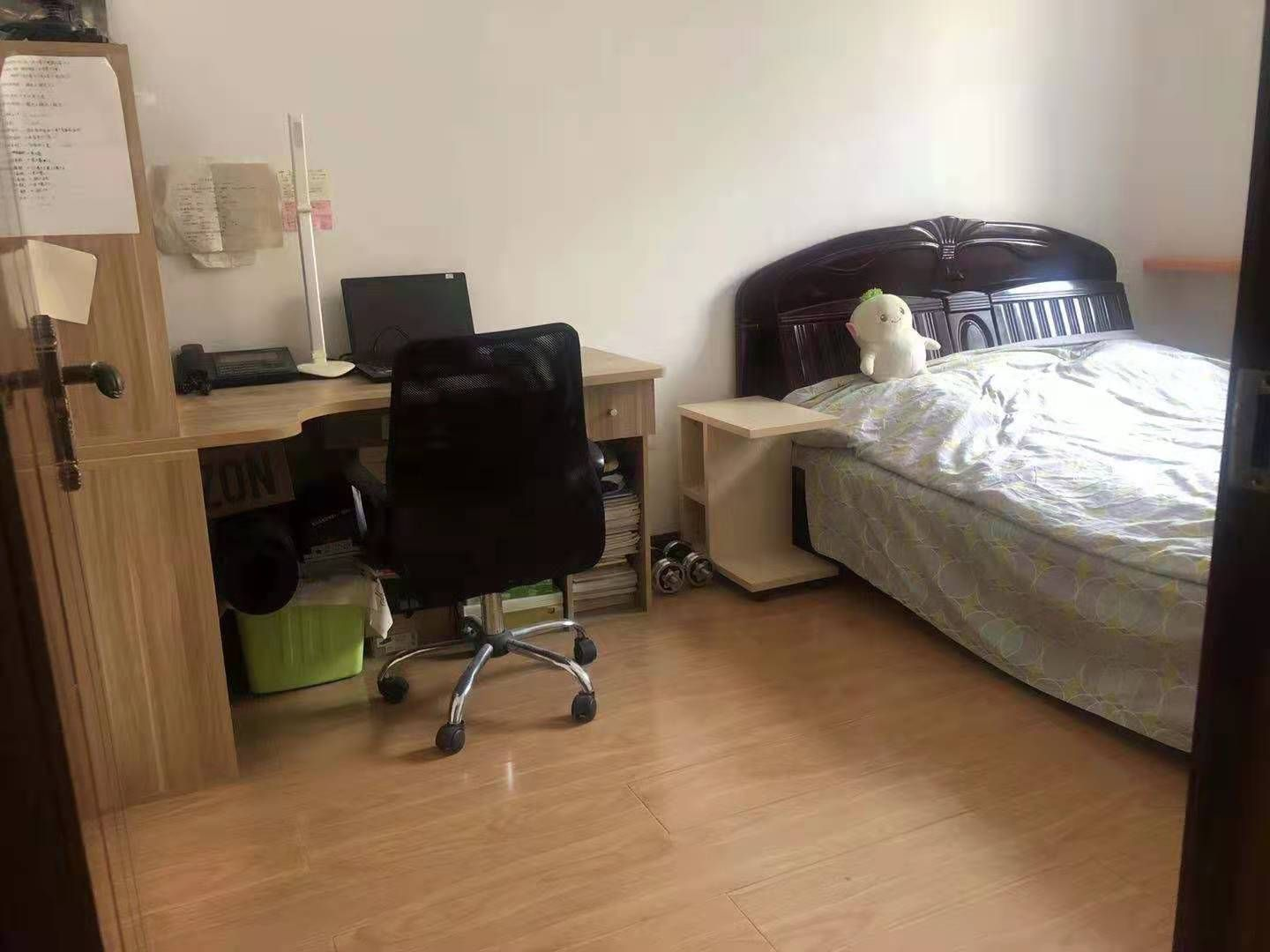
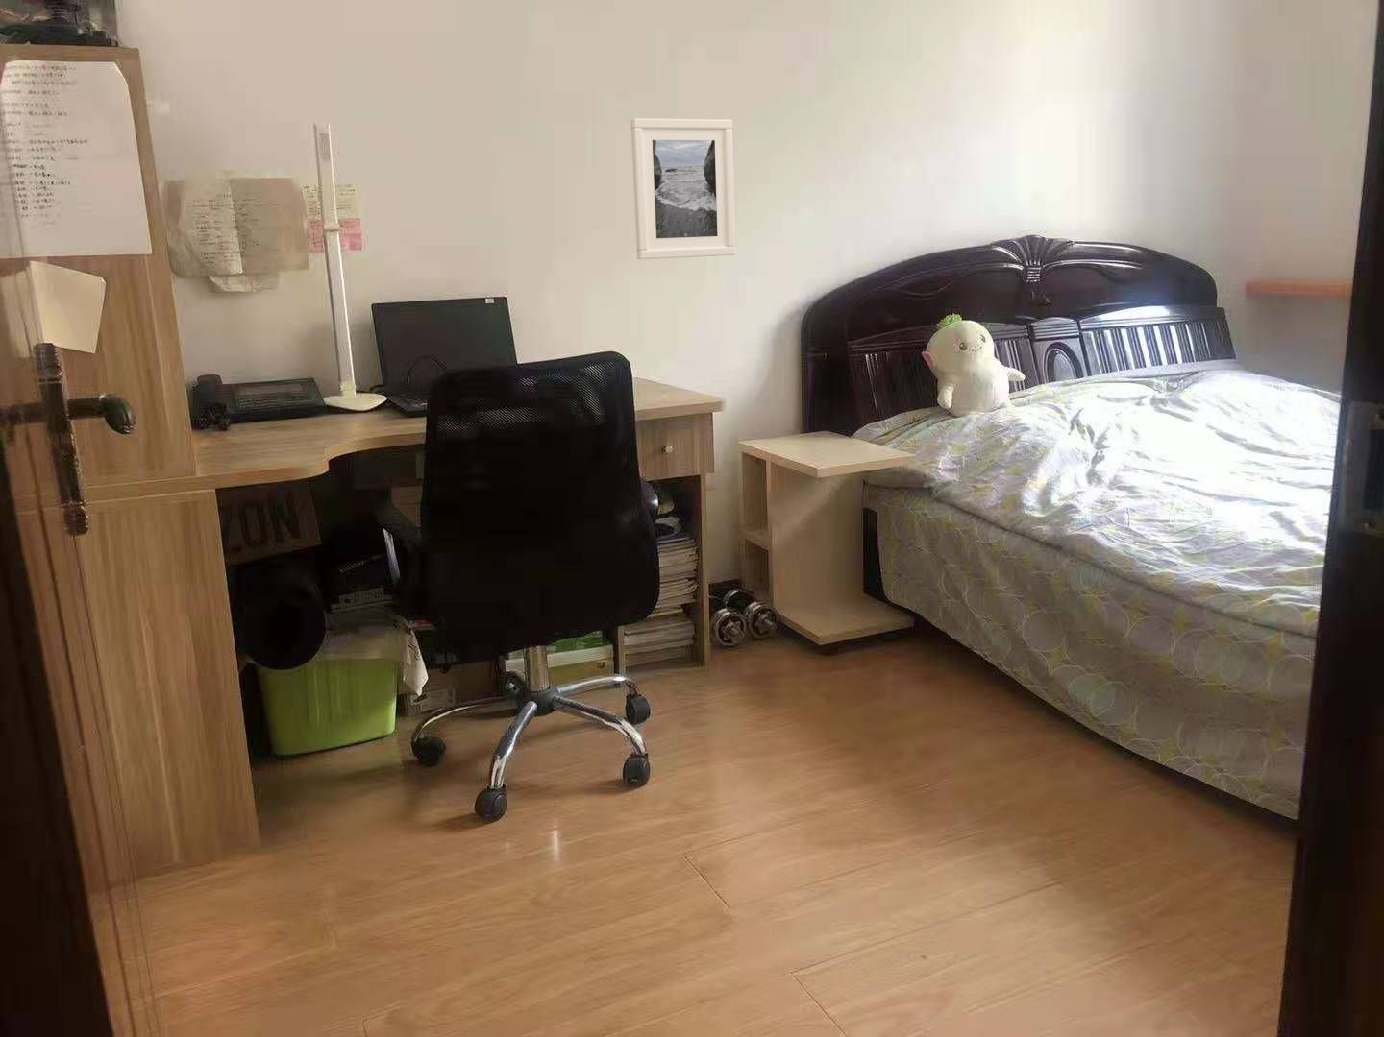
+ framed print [630,118,737,260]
